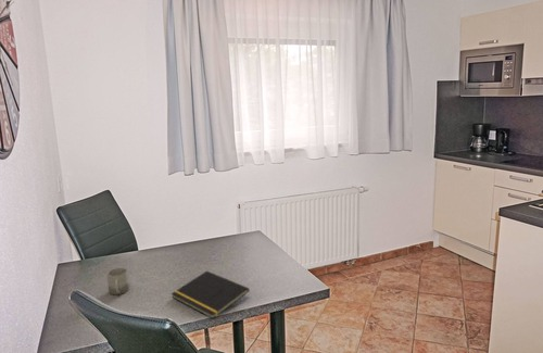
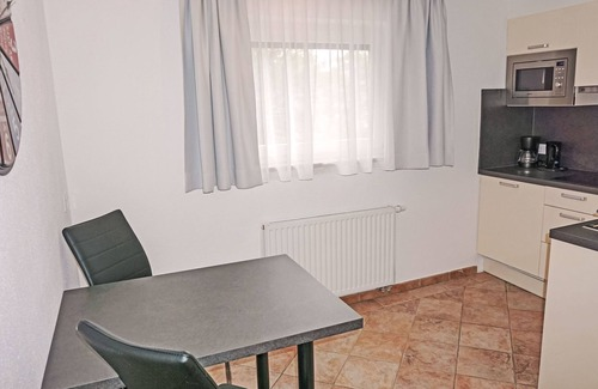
- notepad [171,269,251,319]
- cup [106,267,130,295]
